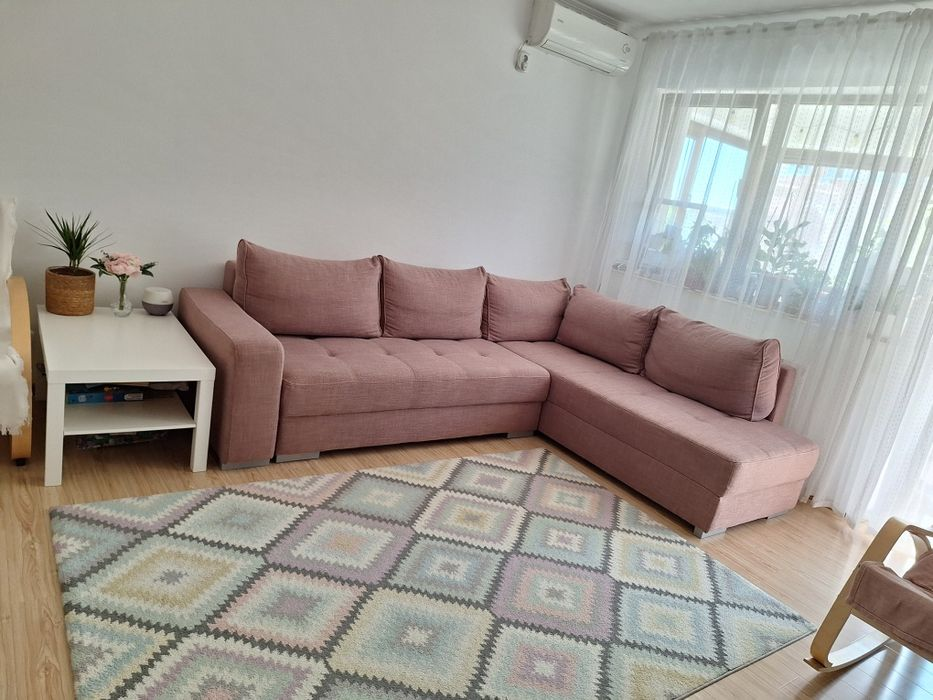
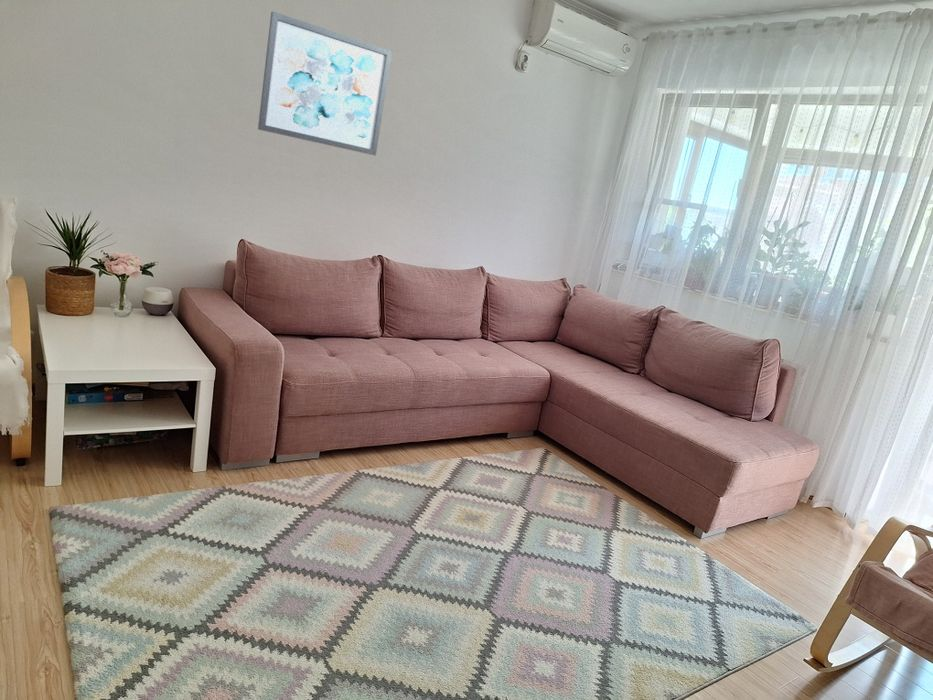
+ wall art [257,11,393,157]
